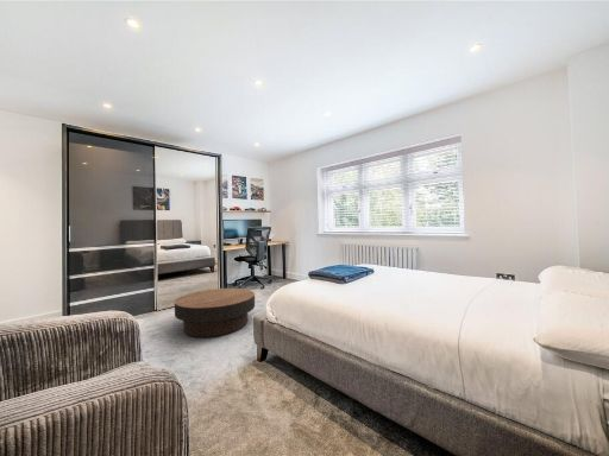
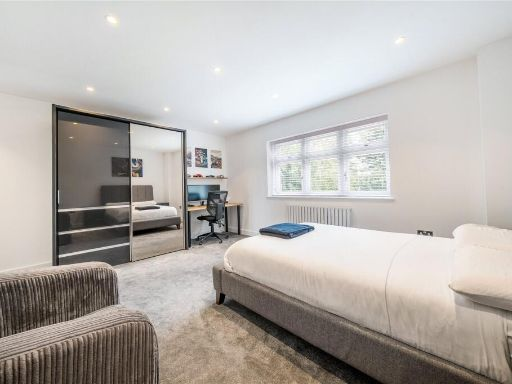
- coffee table [174,287,256,338]
